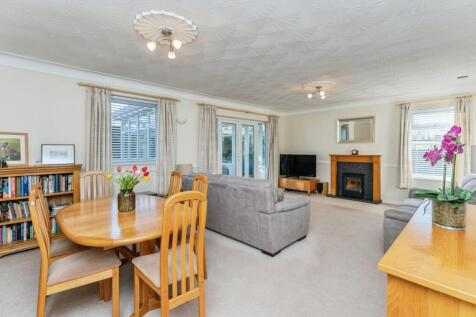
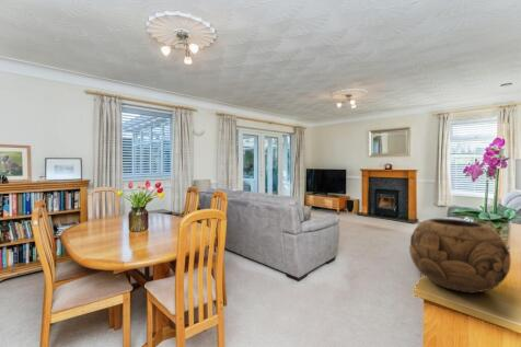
+ decorative bowl [408,218,511,294]
